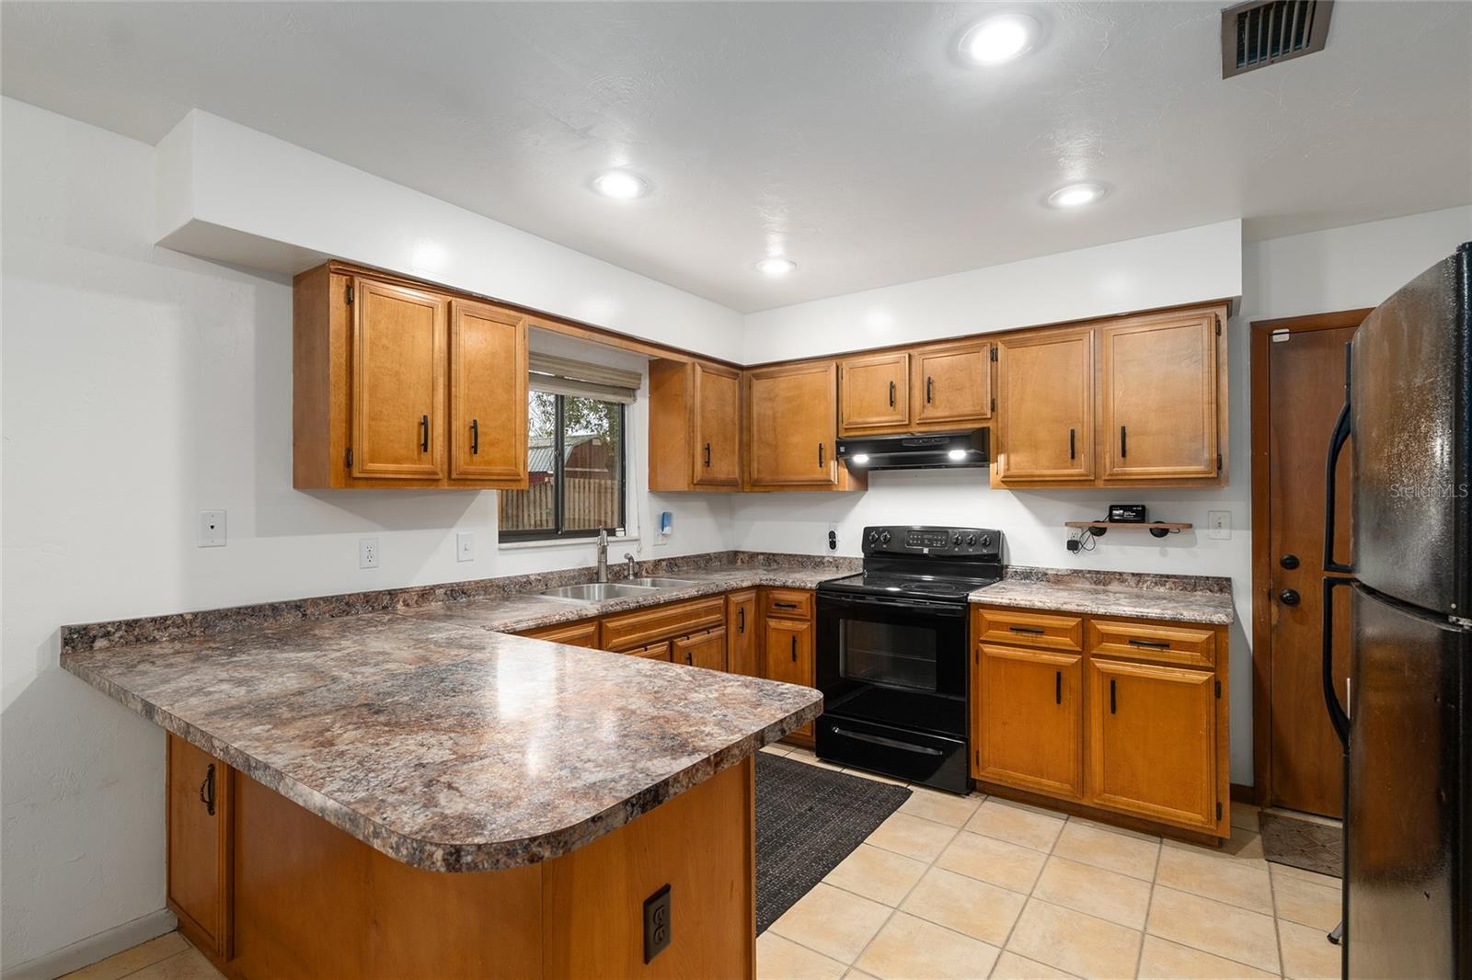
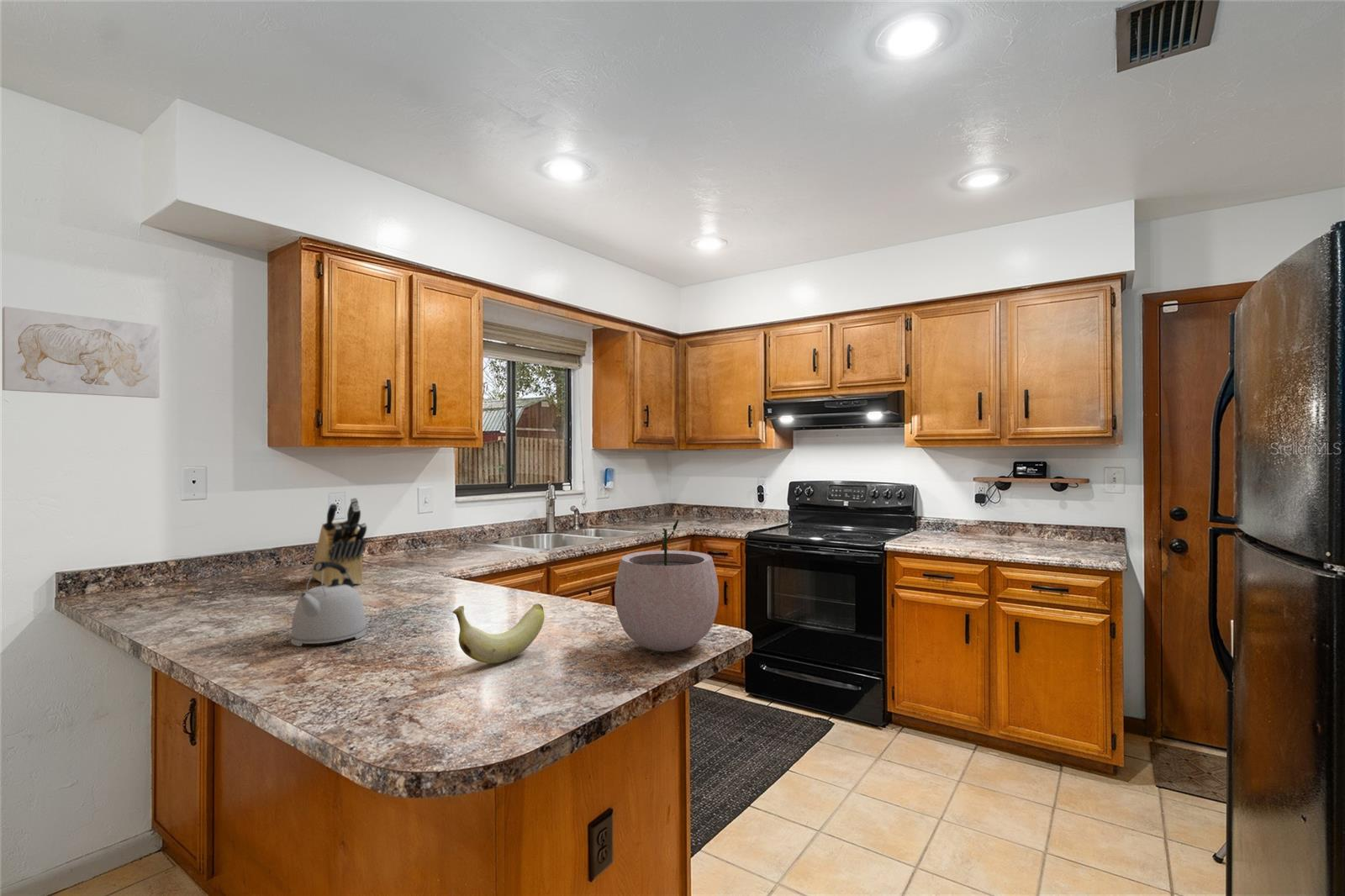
+ banana [451,603,545,664]
+ wall art [2,306,161,399]
+ kettle [289,561,367,647]
+ knife block [311,497,367,586]
+ plant pot [614,516,720,652]
